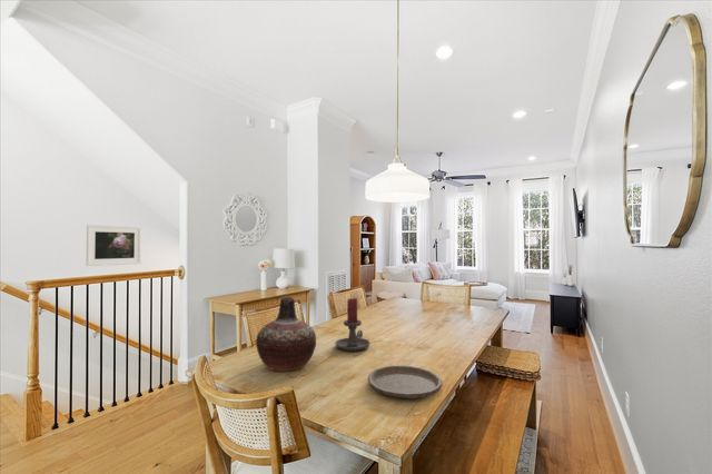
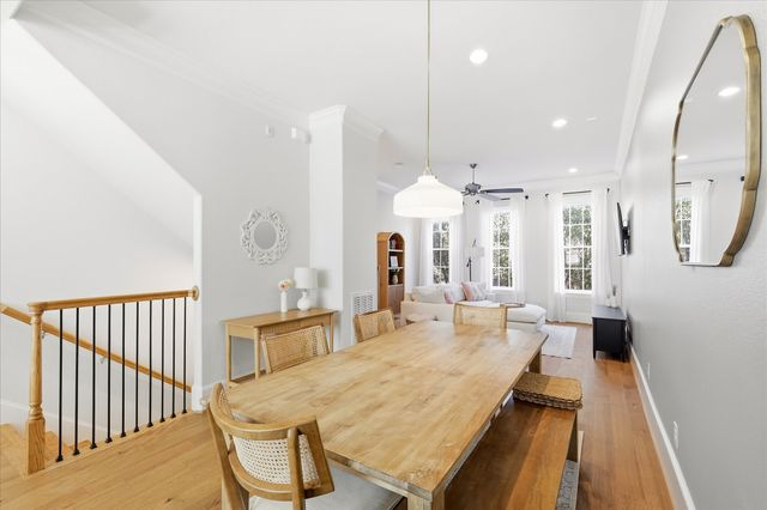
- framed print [86,224,142,267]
- candle holder [334,297,370,352]
- plate [367,365,443,399]
- vase [255,296,317,373]
